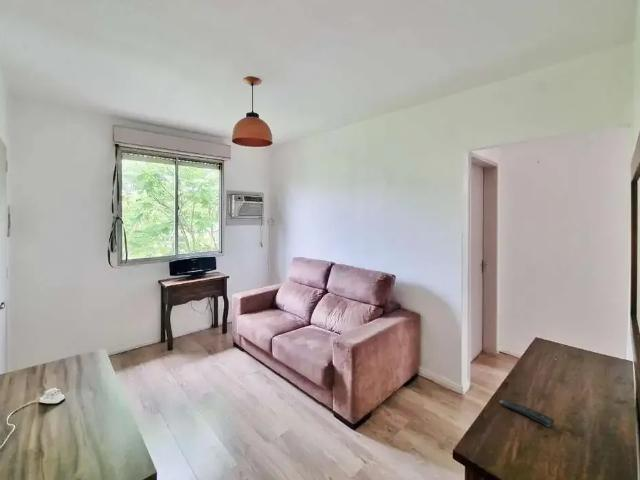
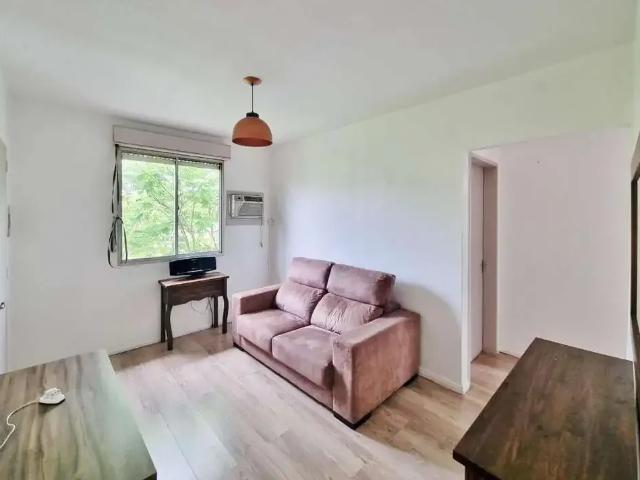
- remote control [499,399,555,428]
